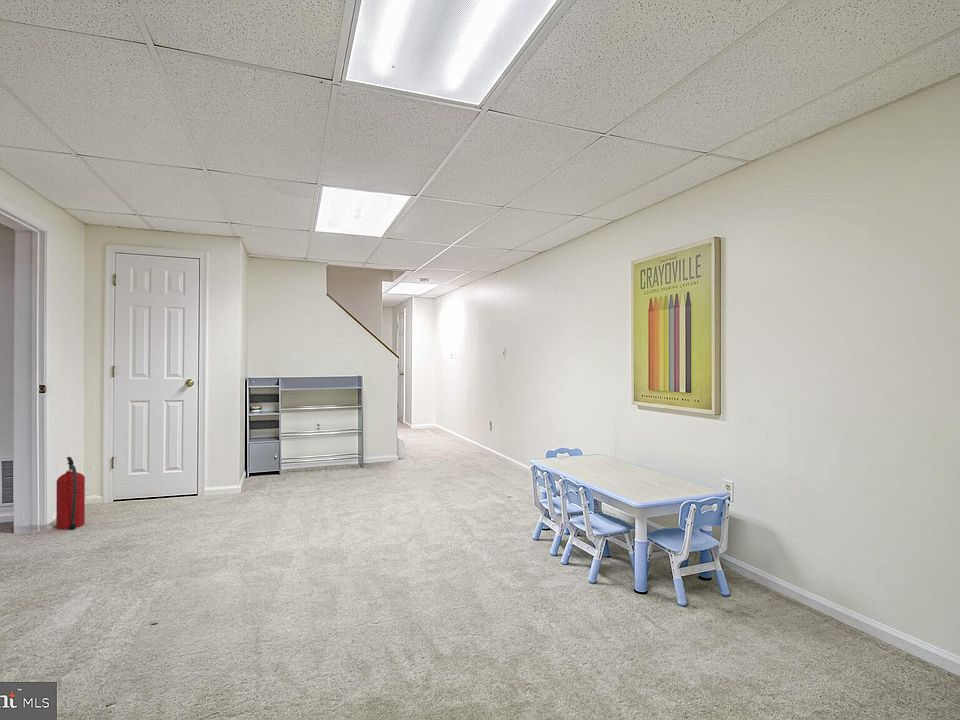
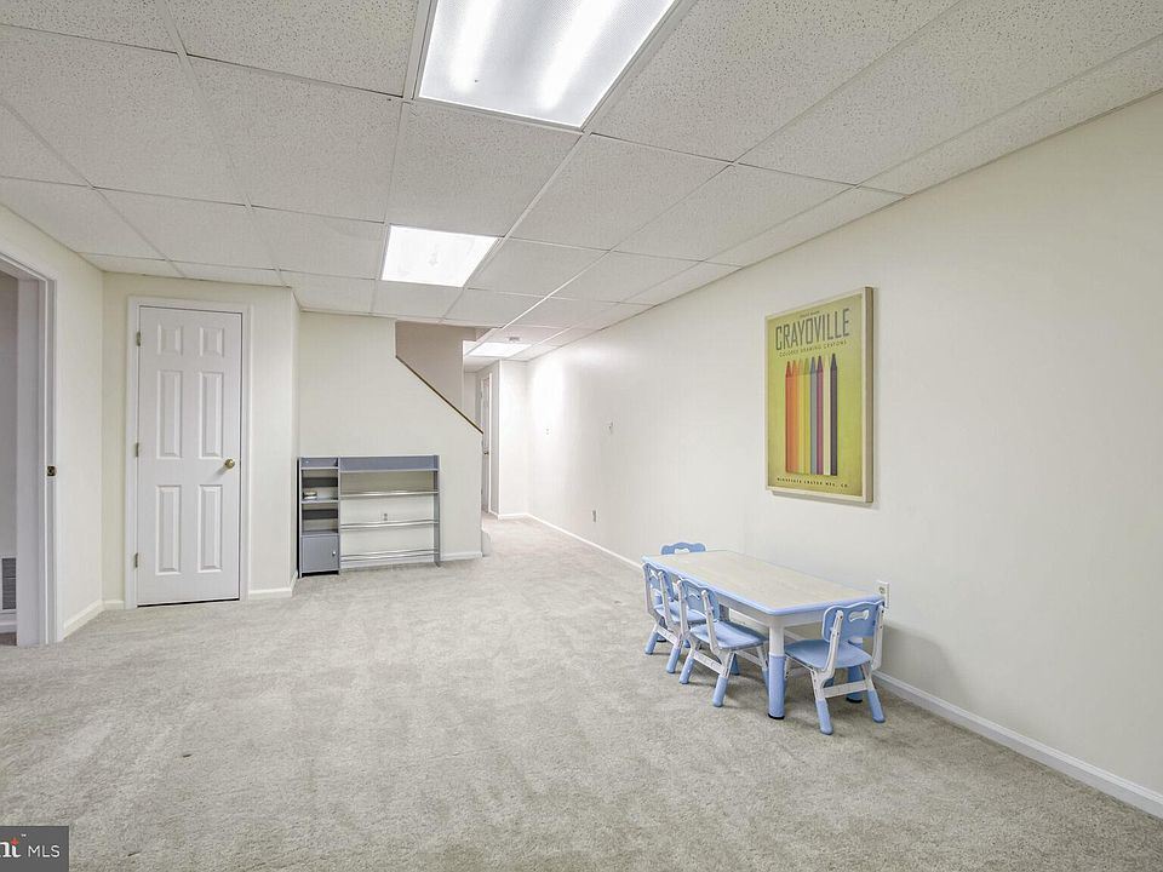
- fire extinguisher [55,456,86,530]
